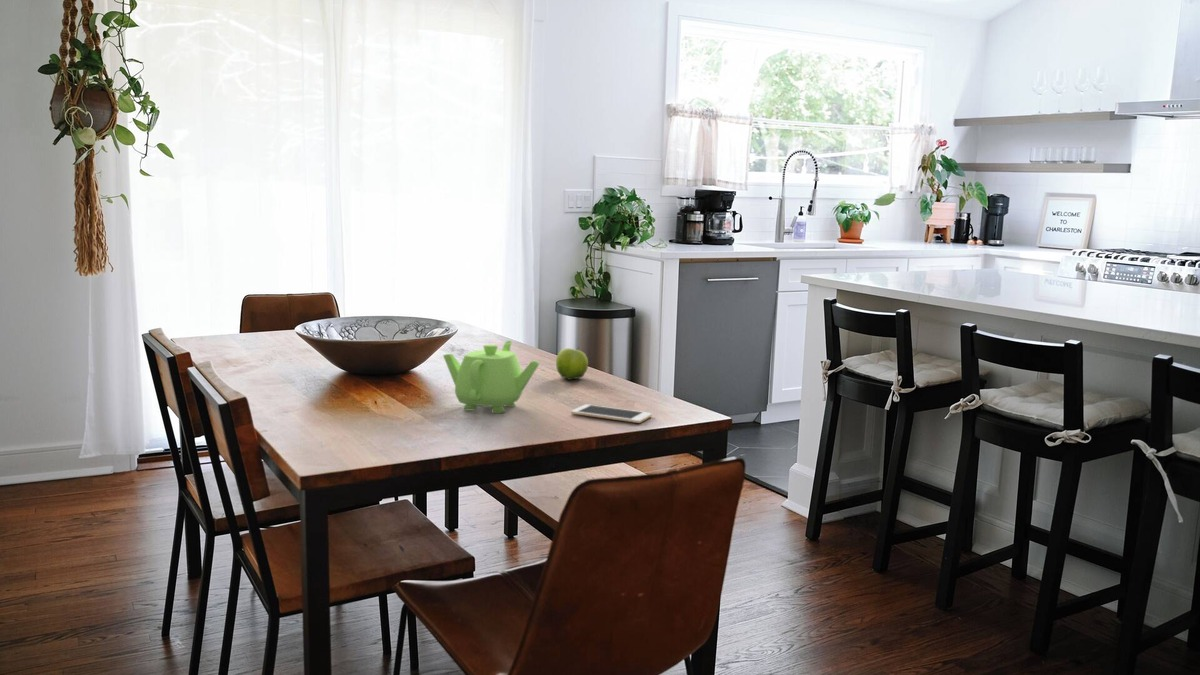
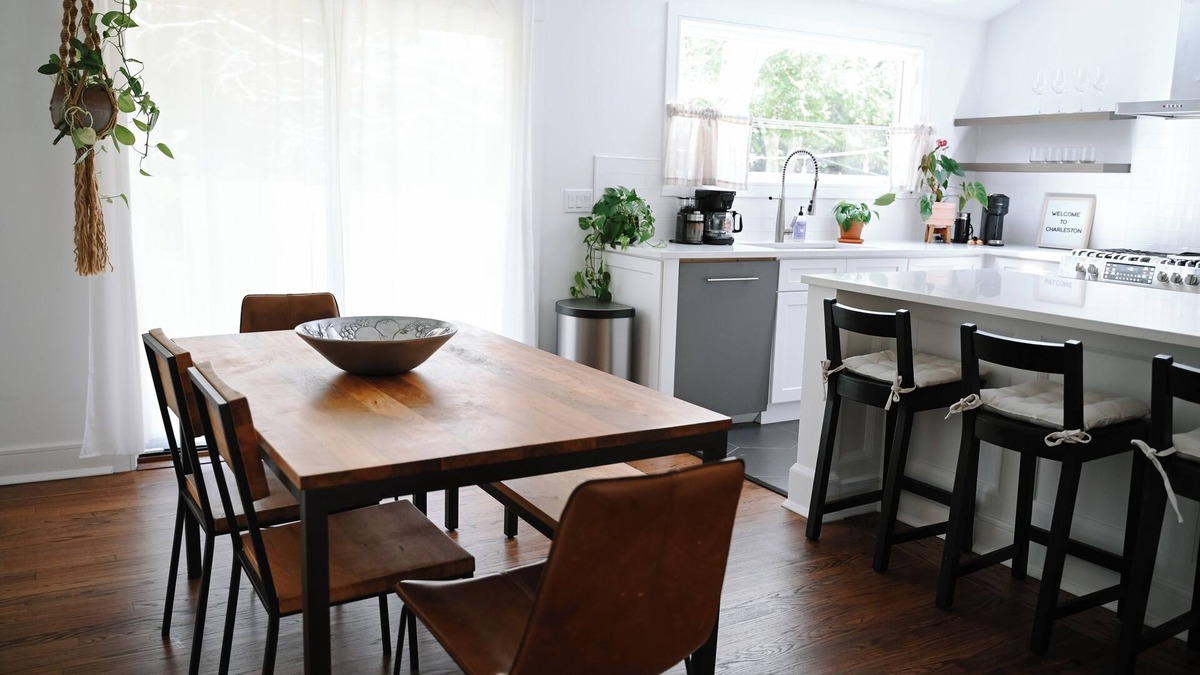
- teapot [442,340,541,414]
- fruit [555,346,589,381]
- cell phone [570,404,653,424]
